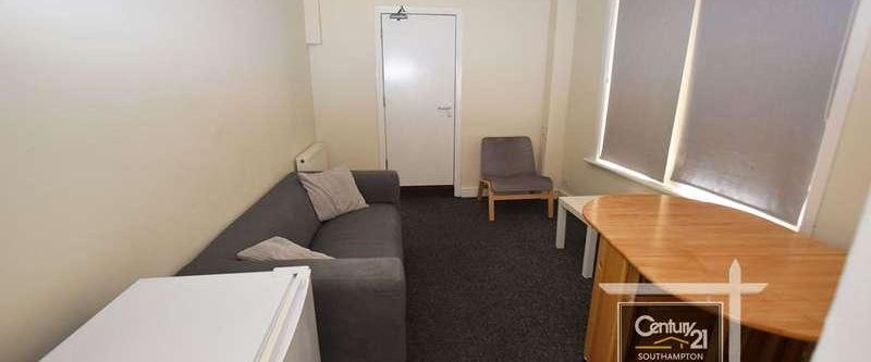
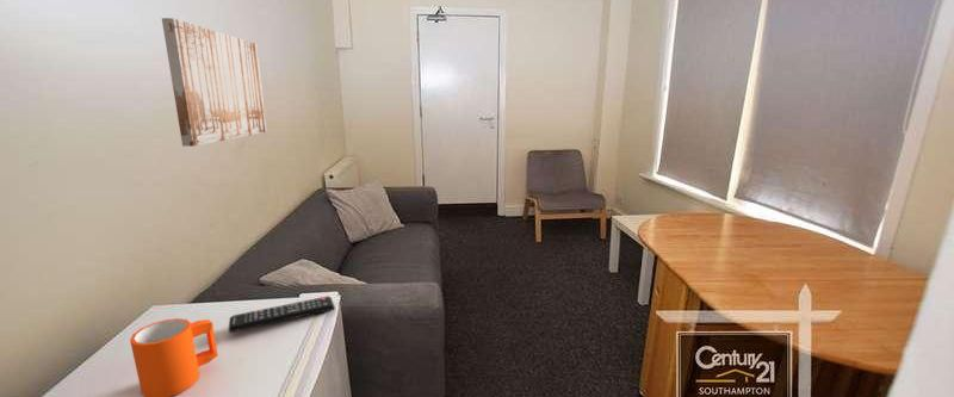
+ mug [129,317,219,397]
+ wall art [161,17,268,148]
+ remote control [228,296,336,334]
